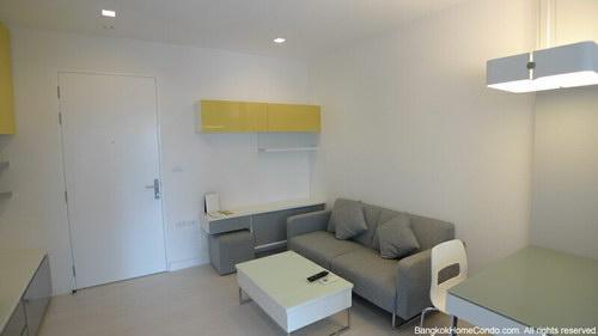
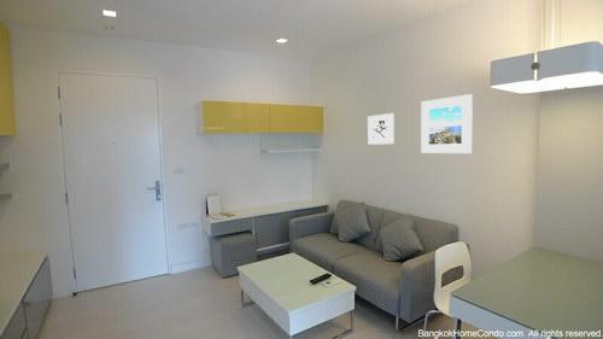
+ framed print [367,112,396,146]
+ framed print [420,93,474,154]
